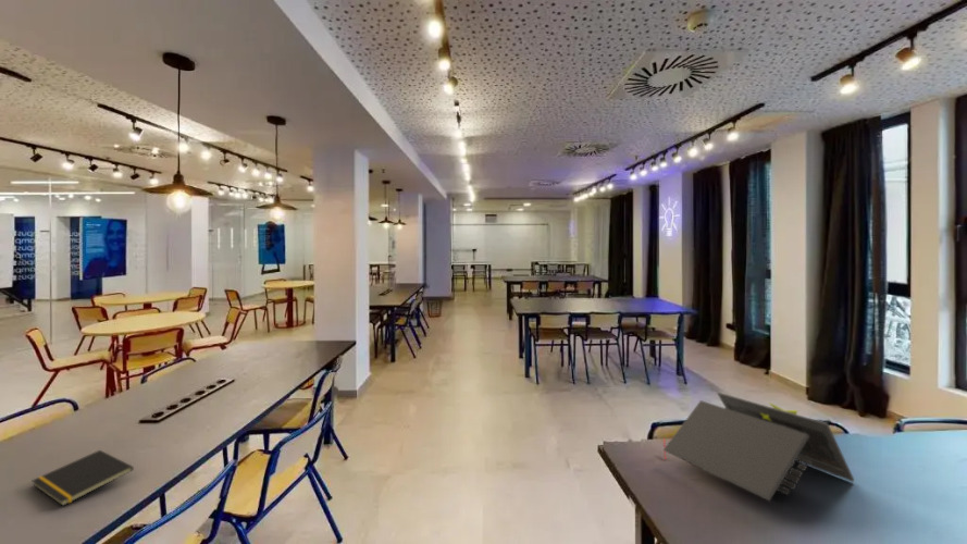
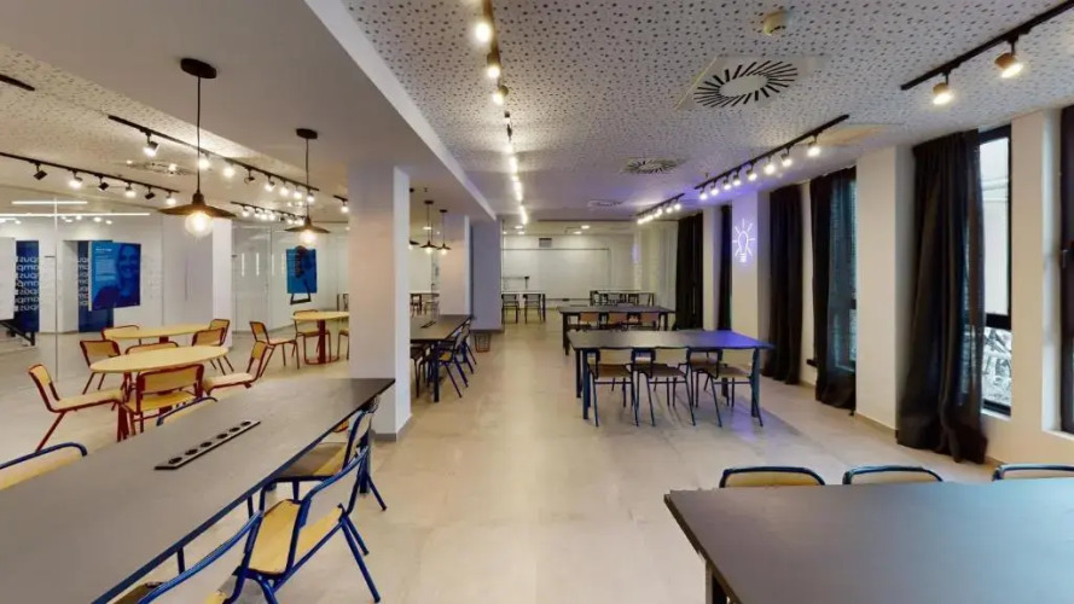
- notepad [32,449,135,507]
- laptop [662,391,855,503]
